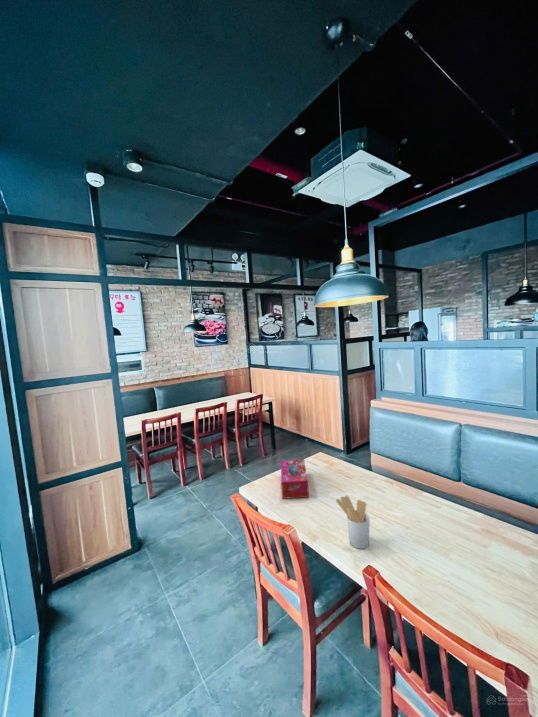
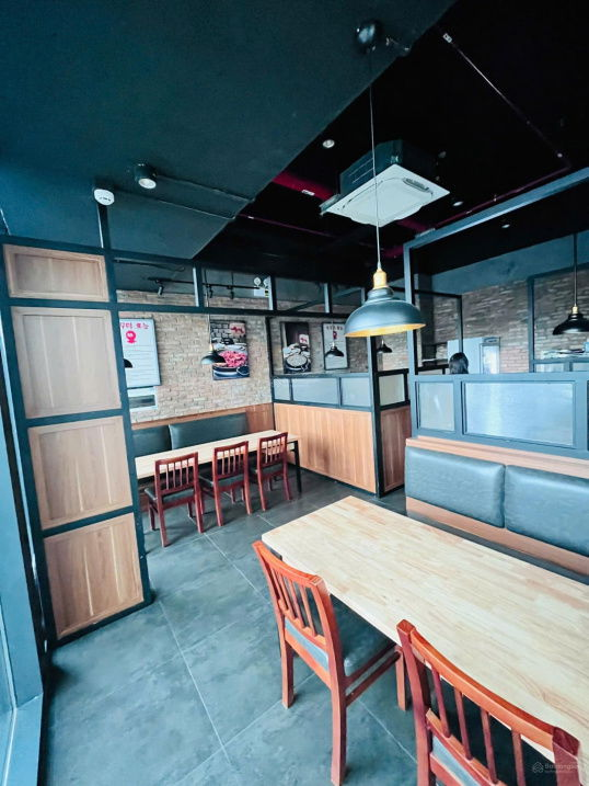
- utensil holder [335,495,371,550]
- tissue box [280,458,310,500]
